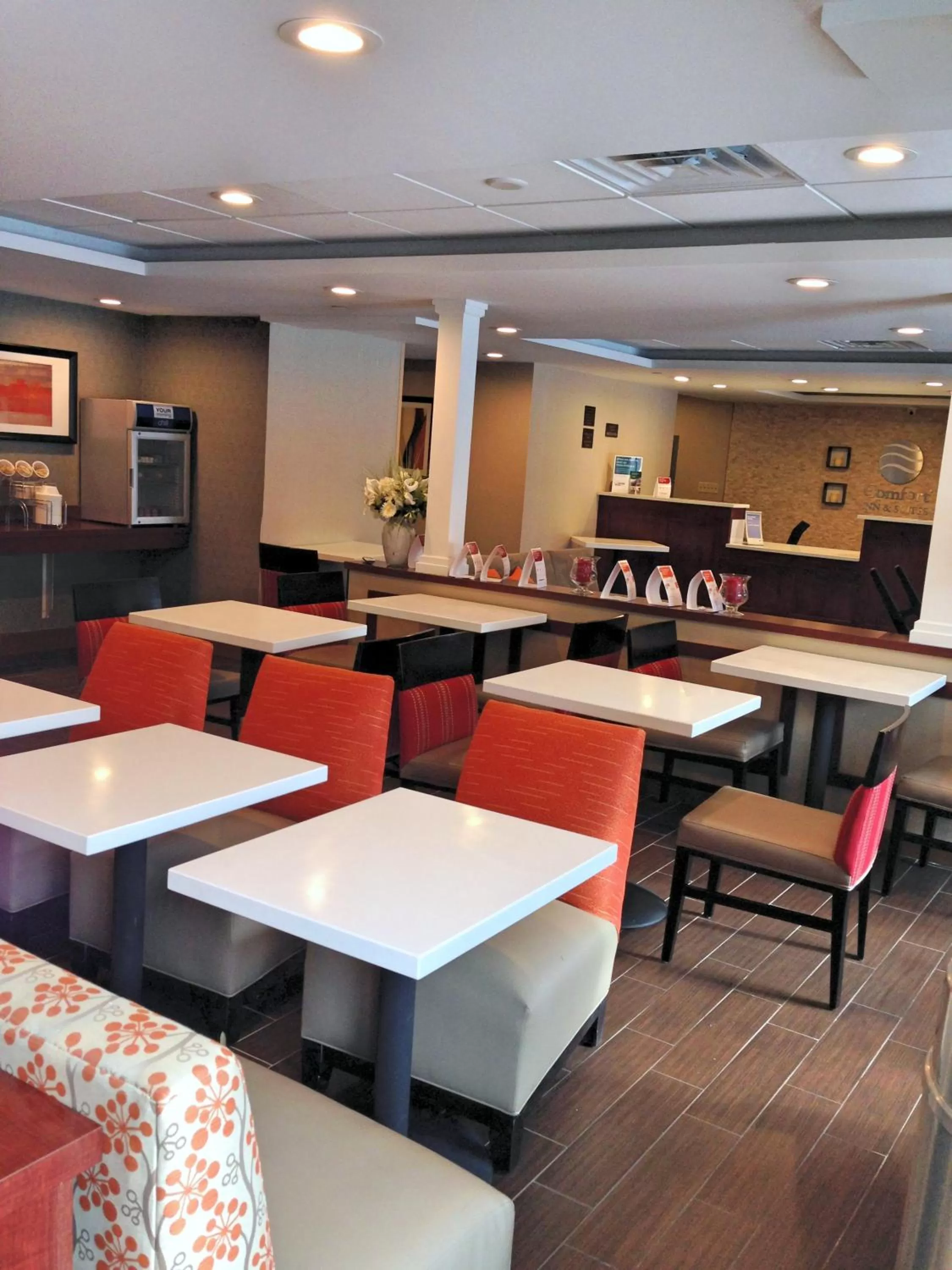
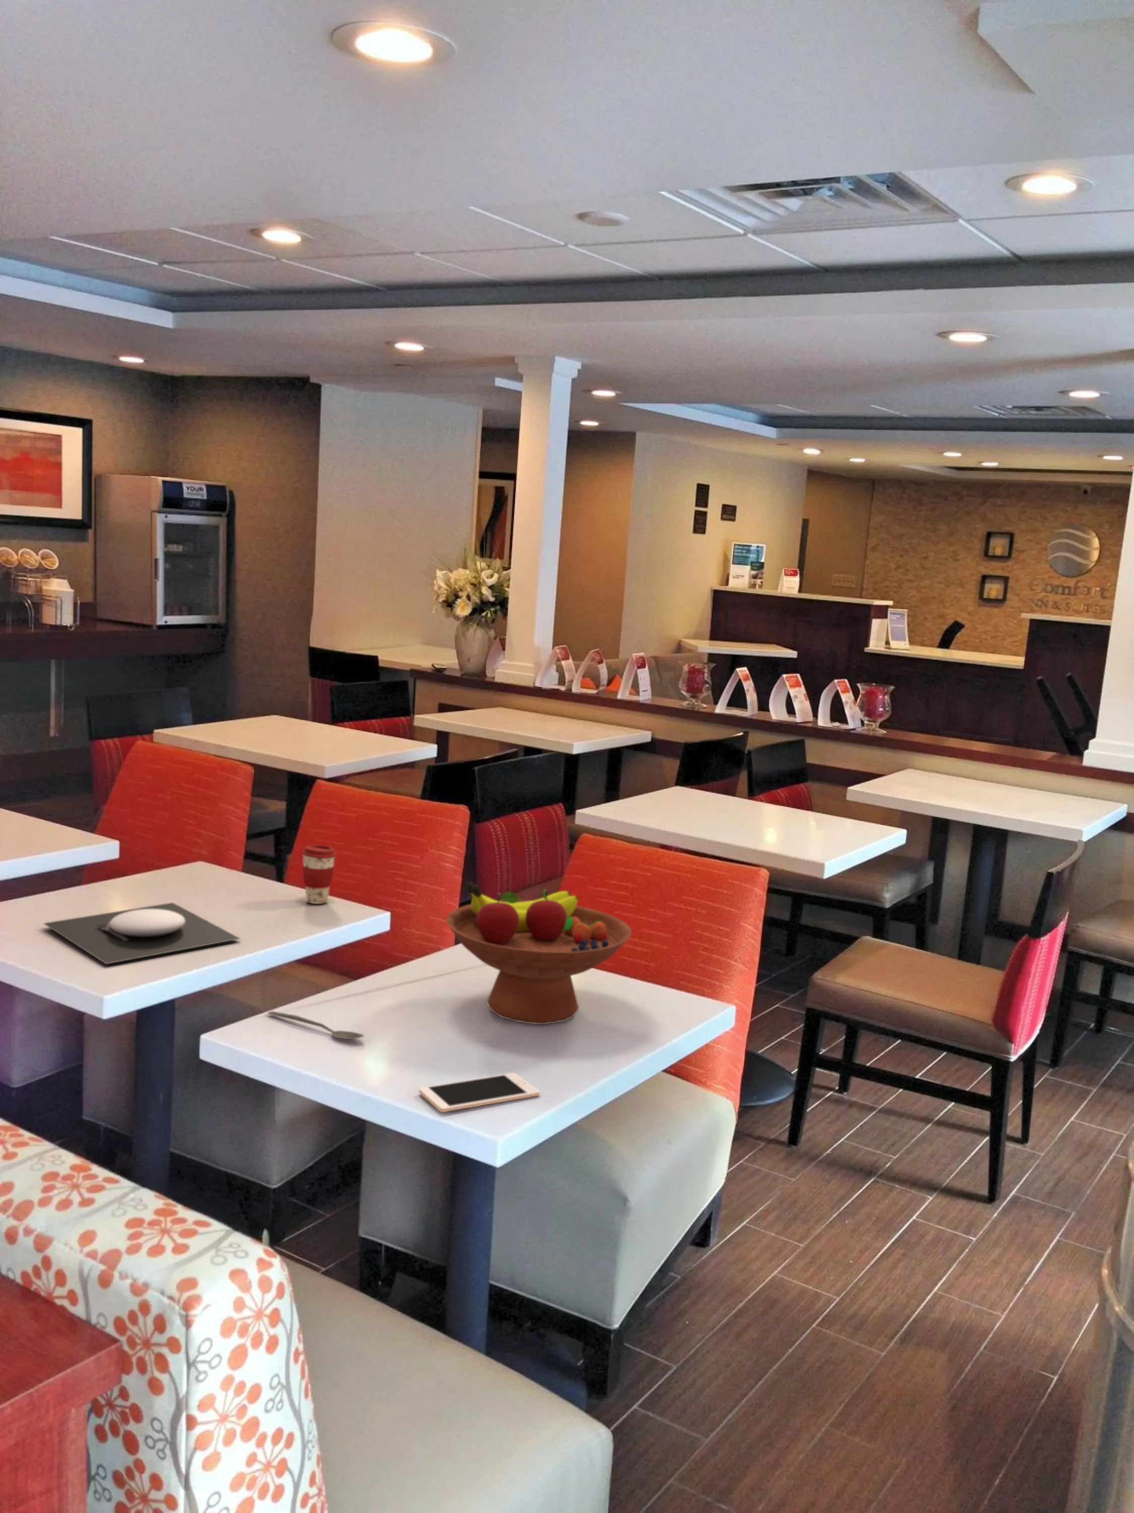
+ fruit bowl [446,882,633,1025]
+ plate [43,902,242,965]
+ coffee cup [301,845,337,904]
+ spoon [267,1010,364,1040]
+ cell phone [418,1072,541,1113]
